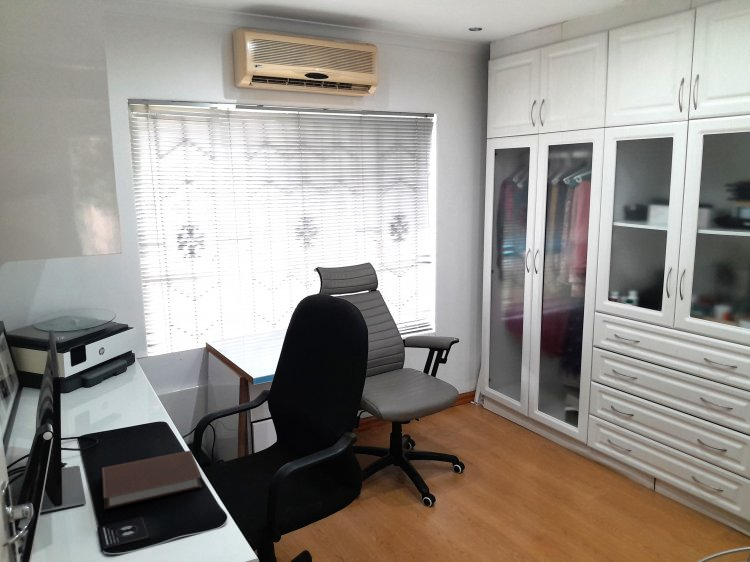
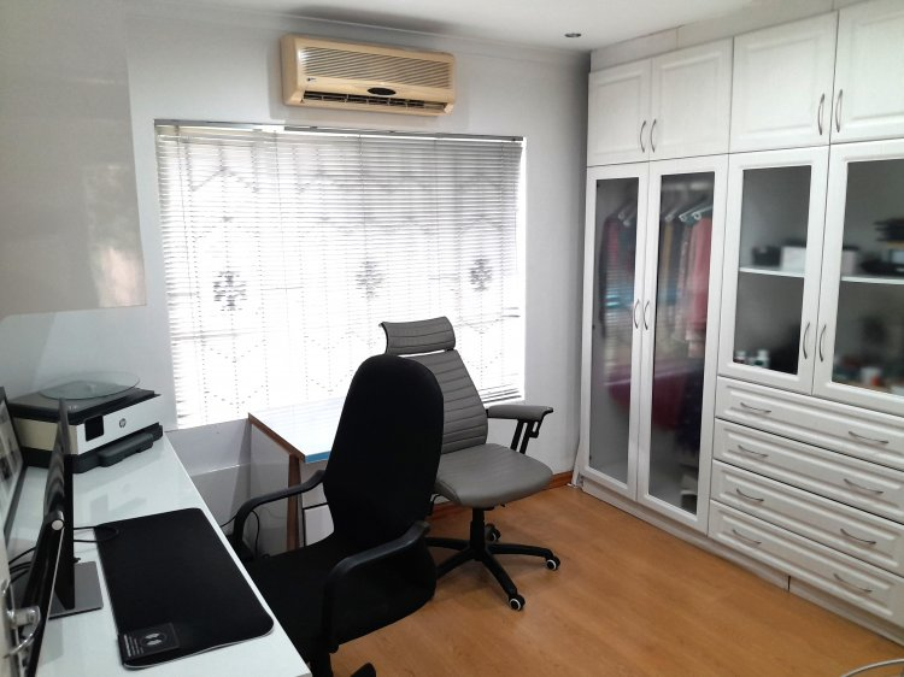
- notebook [101,450,203,510]
